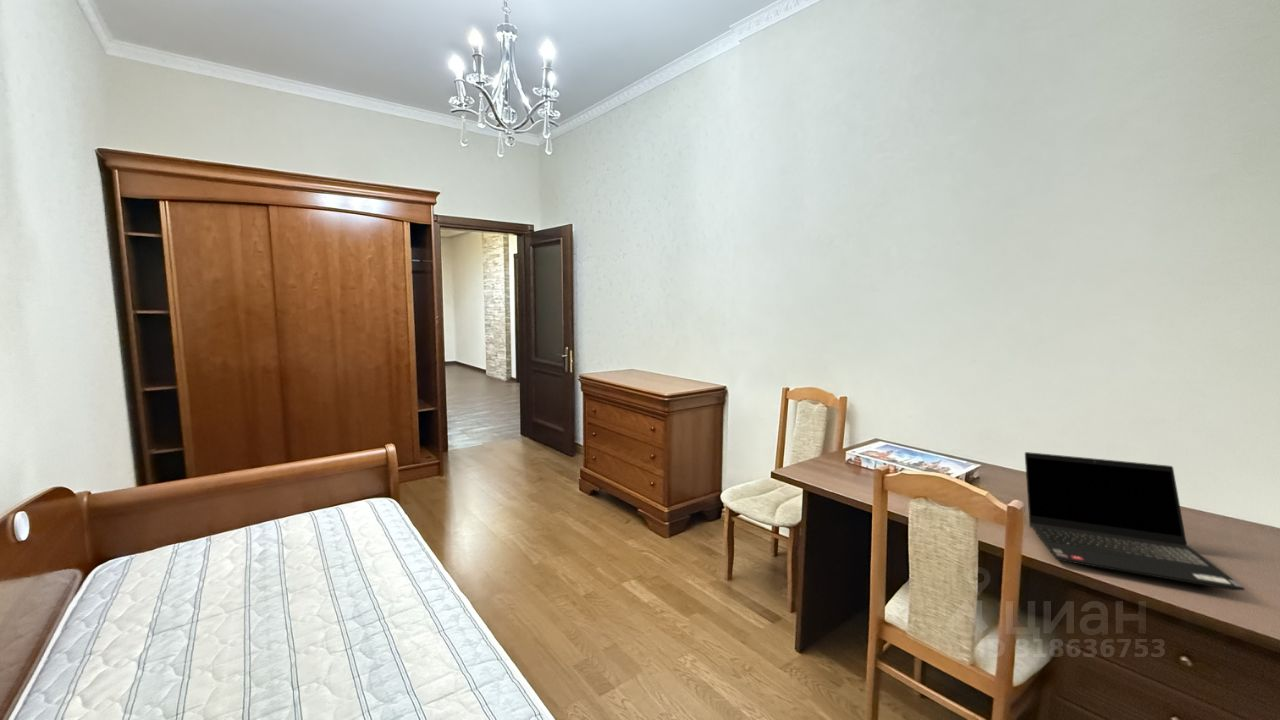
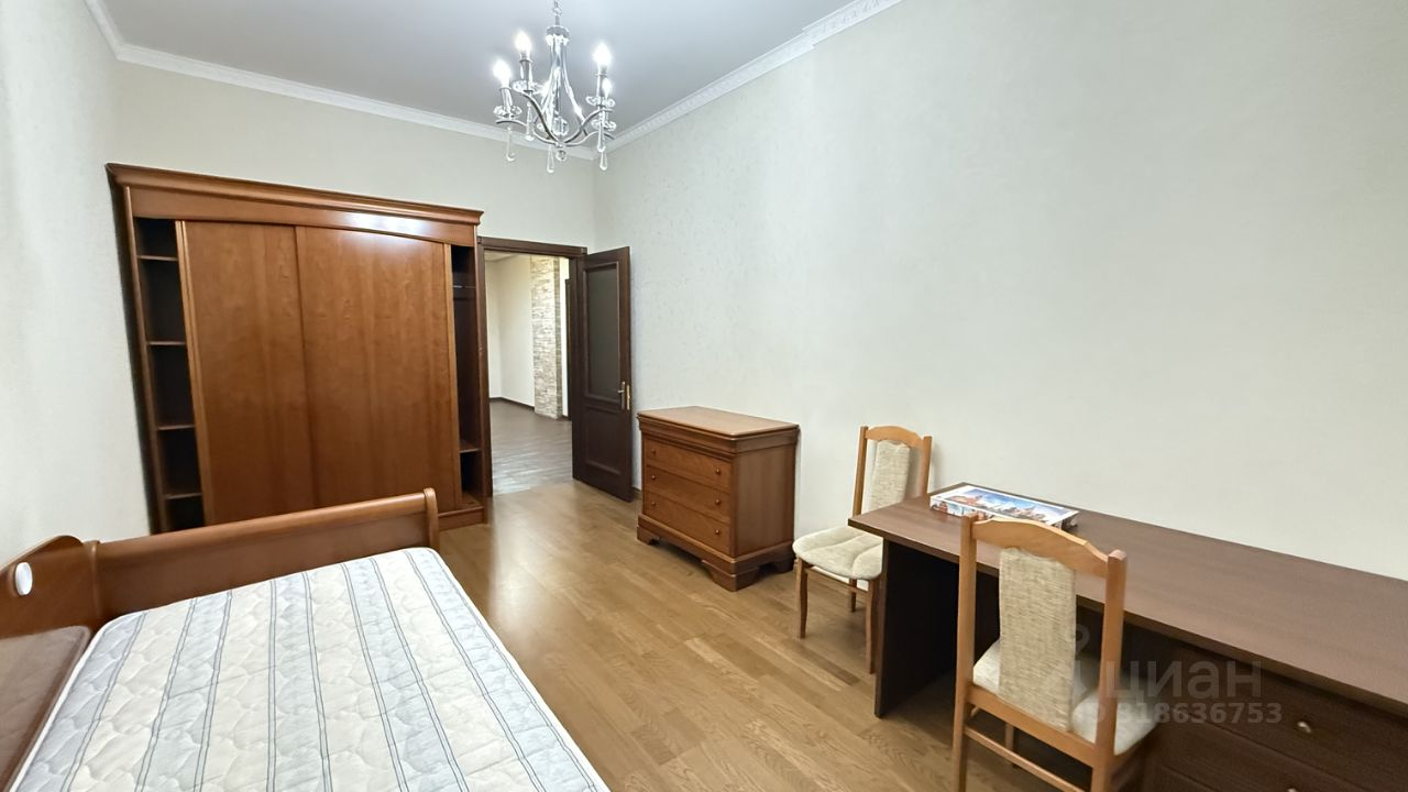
- laptop computer [1024,451,1246,591]
